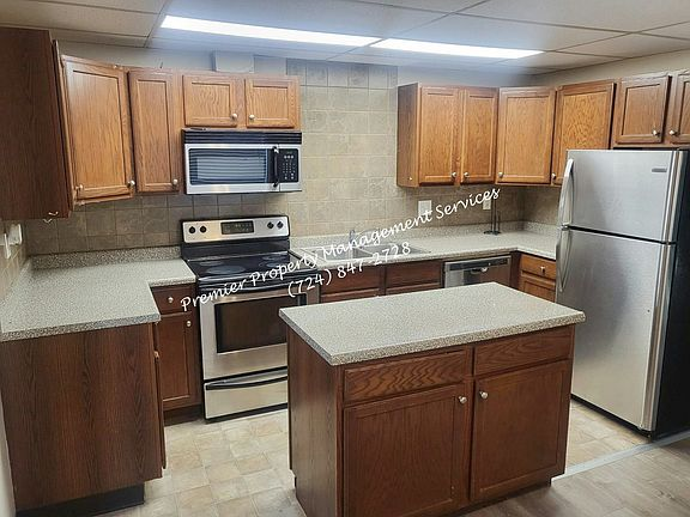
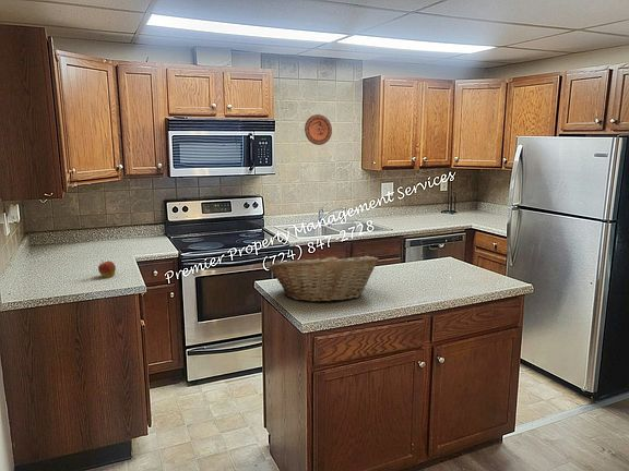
+ fruit basket [268,252,380,303]
+ decorative plate [304,113,333,146]
+ apple [97,259,117,279]
